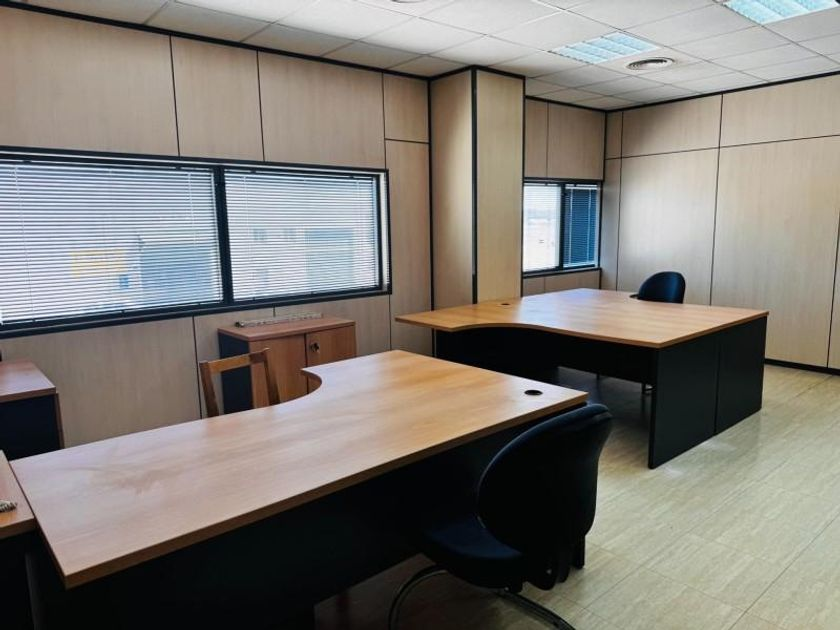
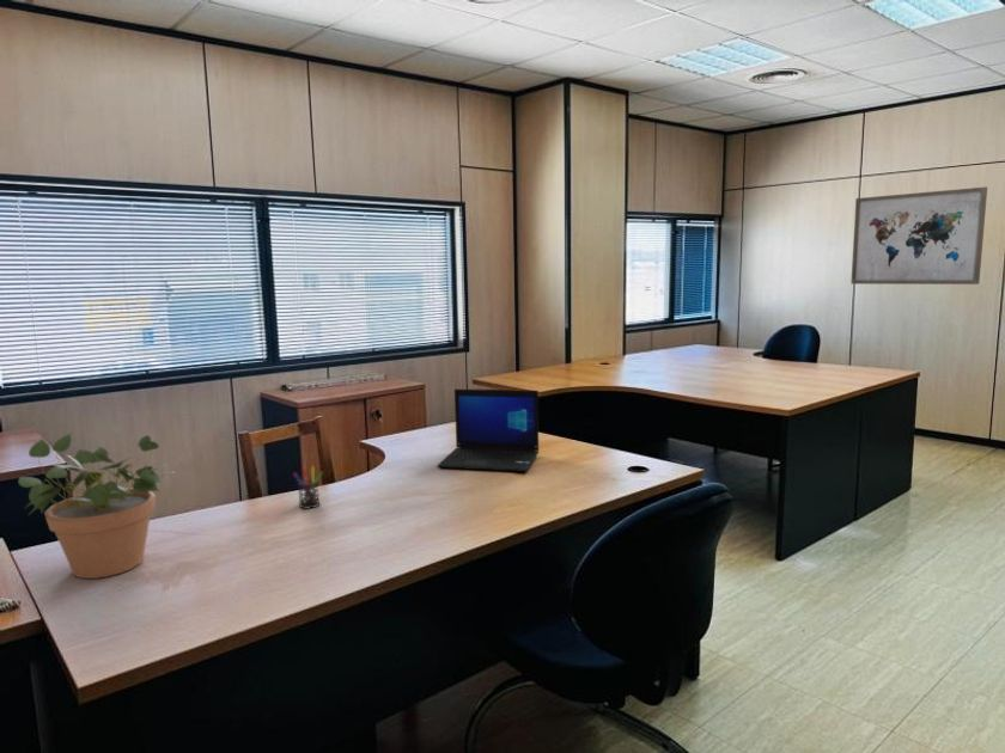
+ laptop [436,388,540,473]
+ wall art [849,185,988,286]
+ pen holder [292,465,324,510]
+ potted plant [17,431,173,580]
